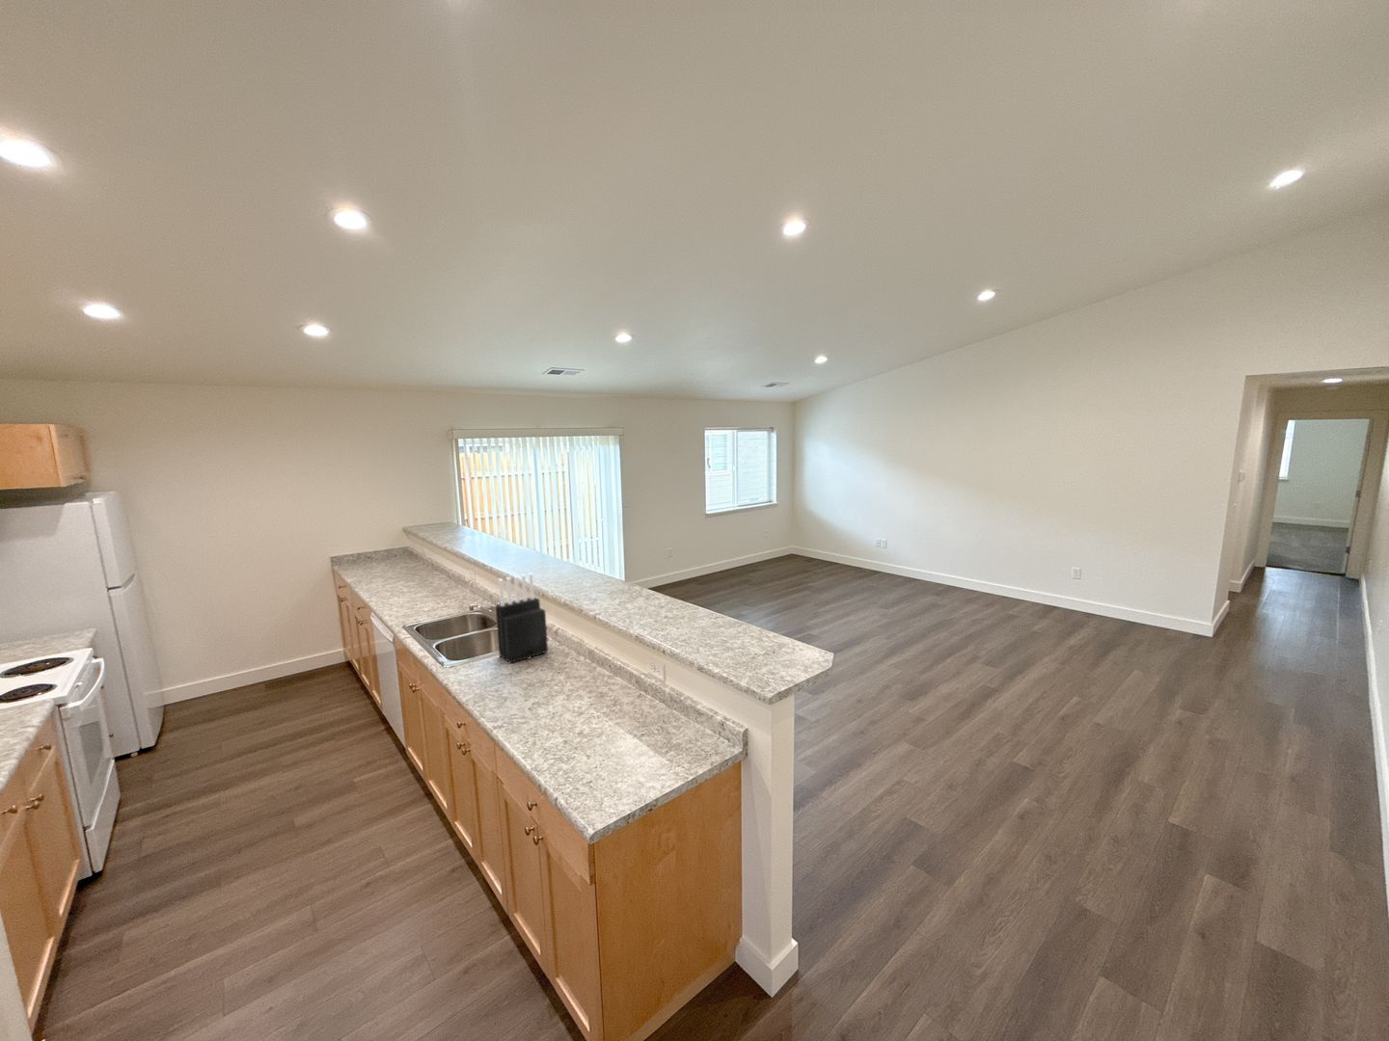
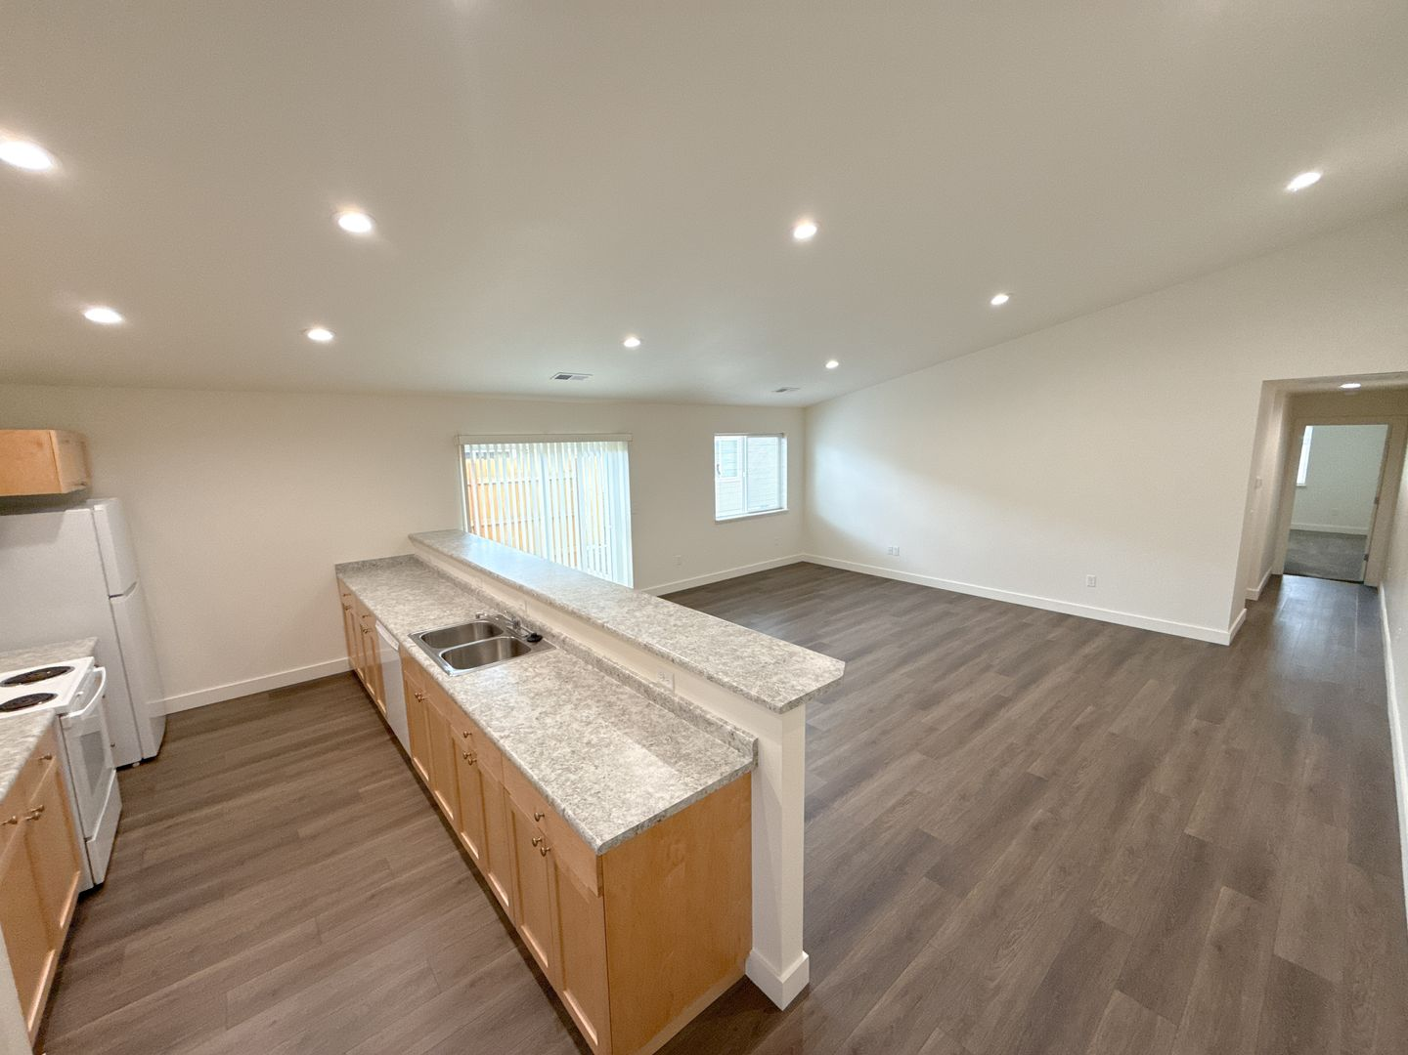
- knife block [494,572,549,664]
